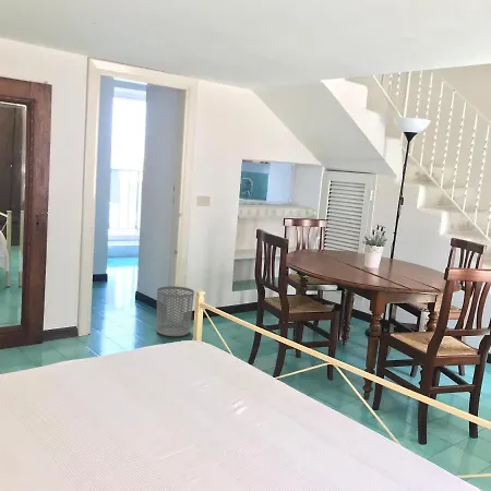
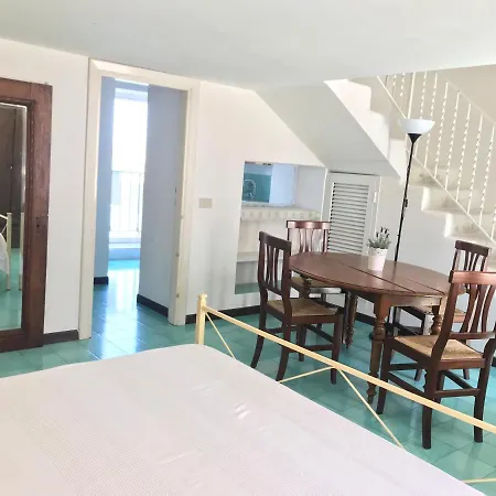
- waste bin [155,285,195,337]
